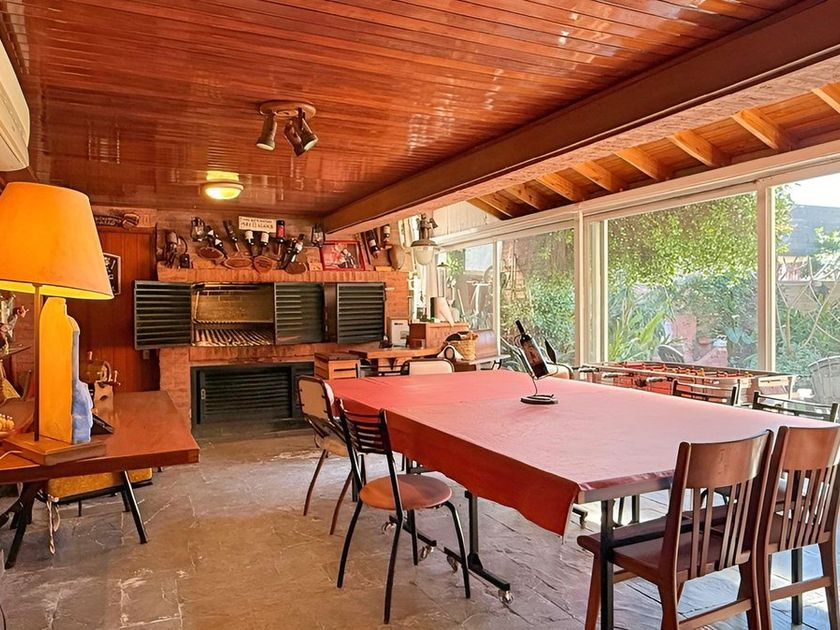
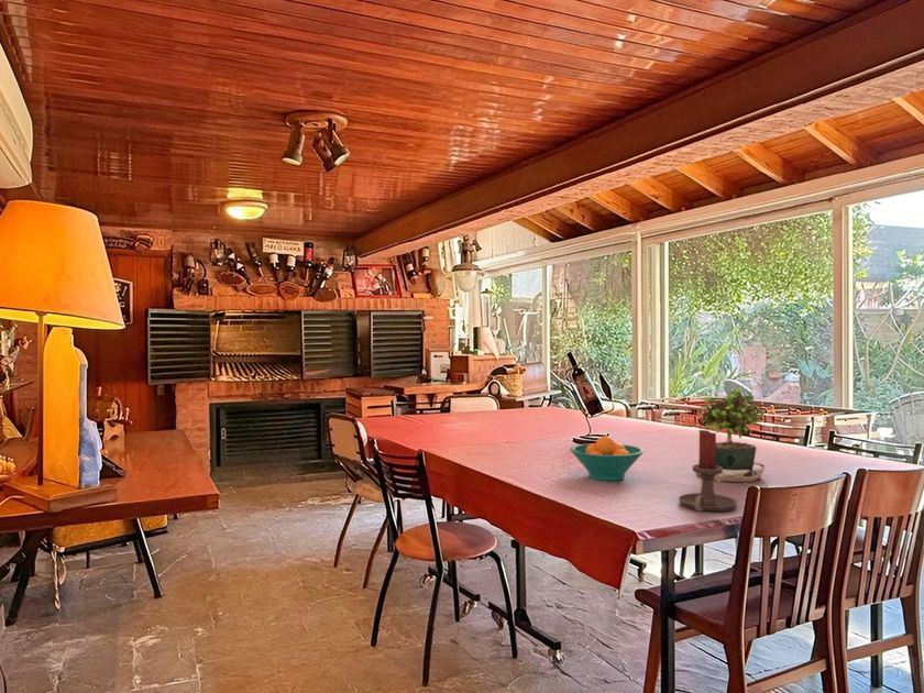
+ potted plant [695,386,769,487]
+ candle holder [678,429,738,513]
+ fruit bowl [569,435,645,482]
